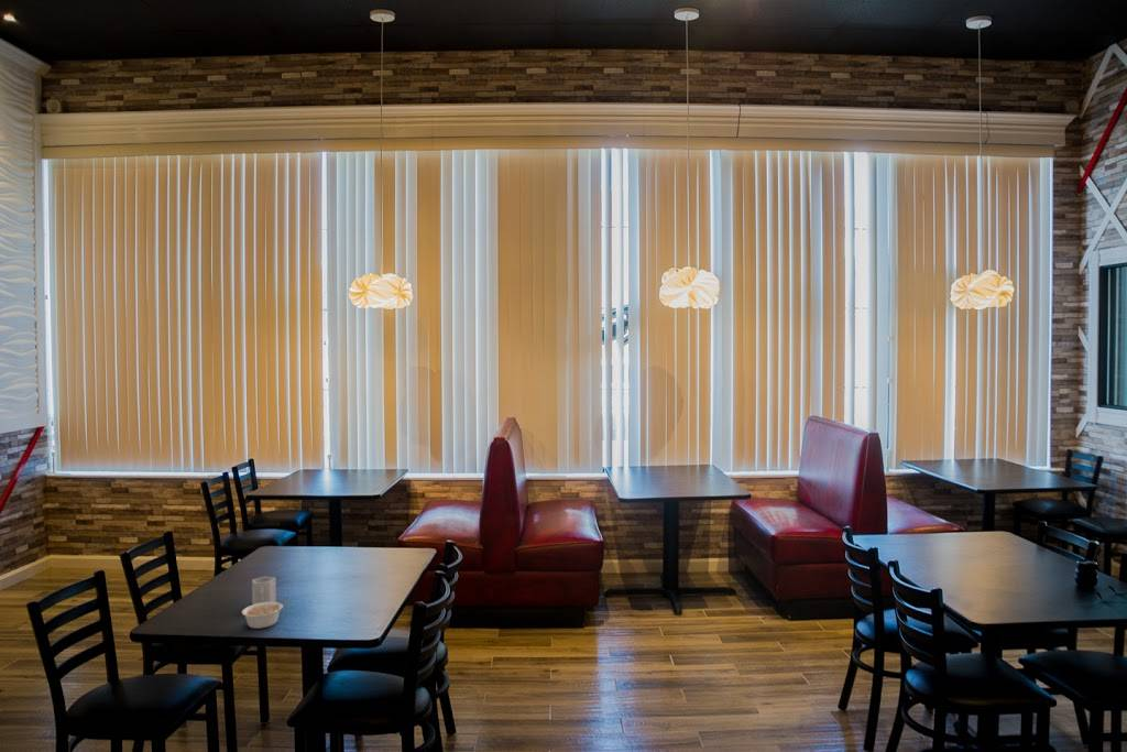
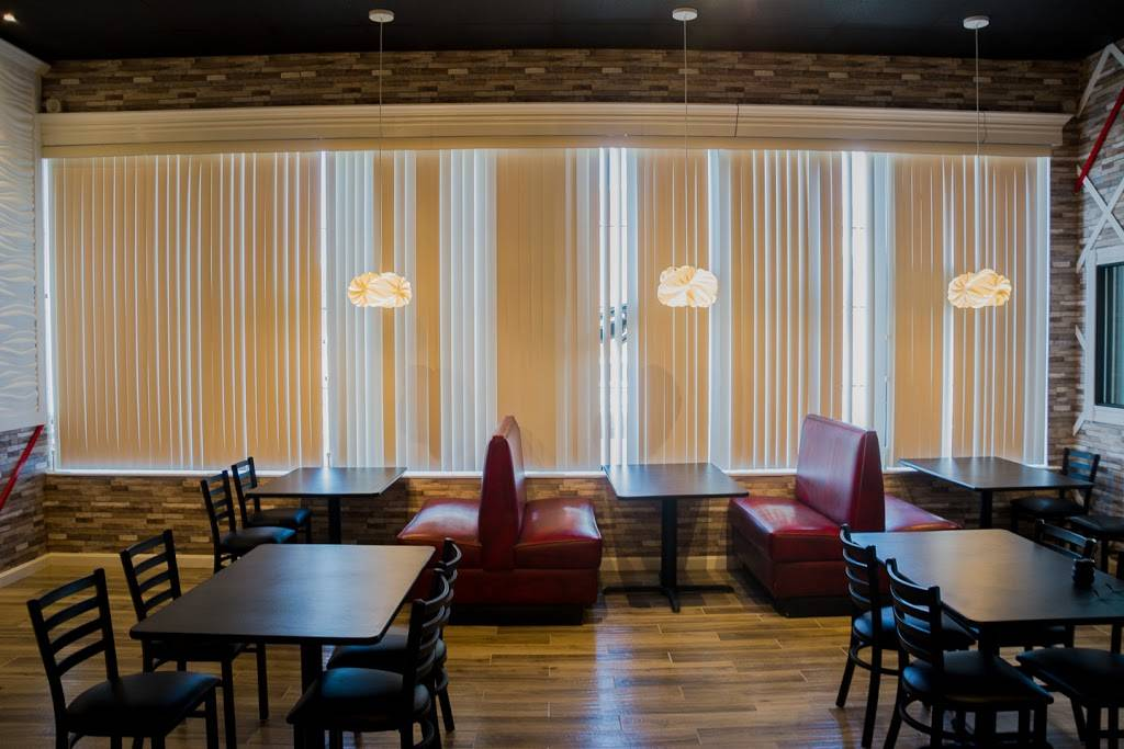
- cup [251,576,277,604]
- legume [241,597,289,630]
